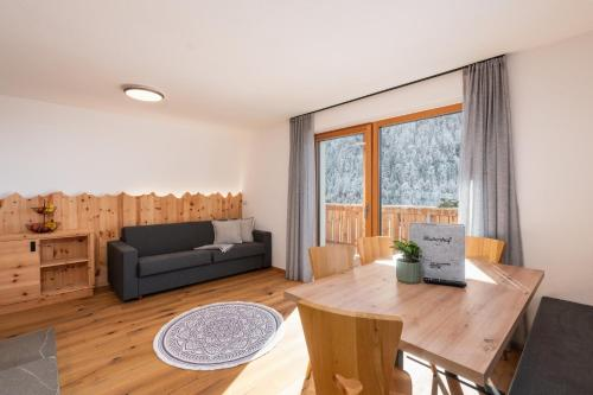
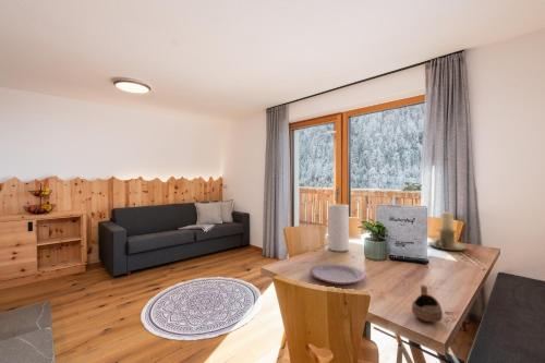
+ candle holder [427,211,469,252]
+ vase [327,203,350,253]
+ cup [411,283,444,323]
+ plate [308,263,367,286]
